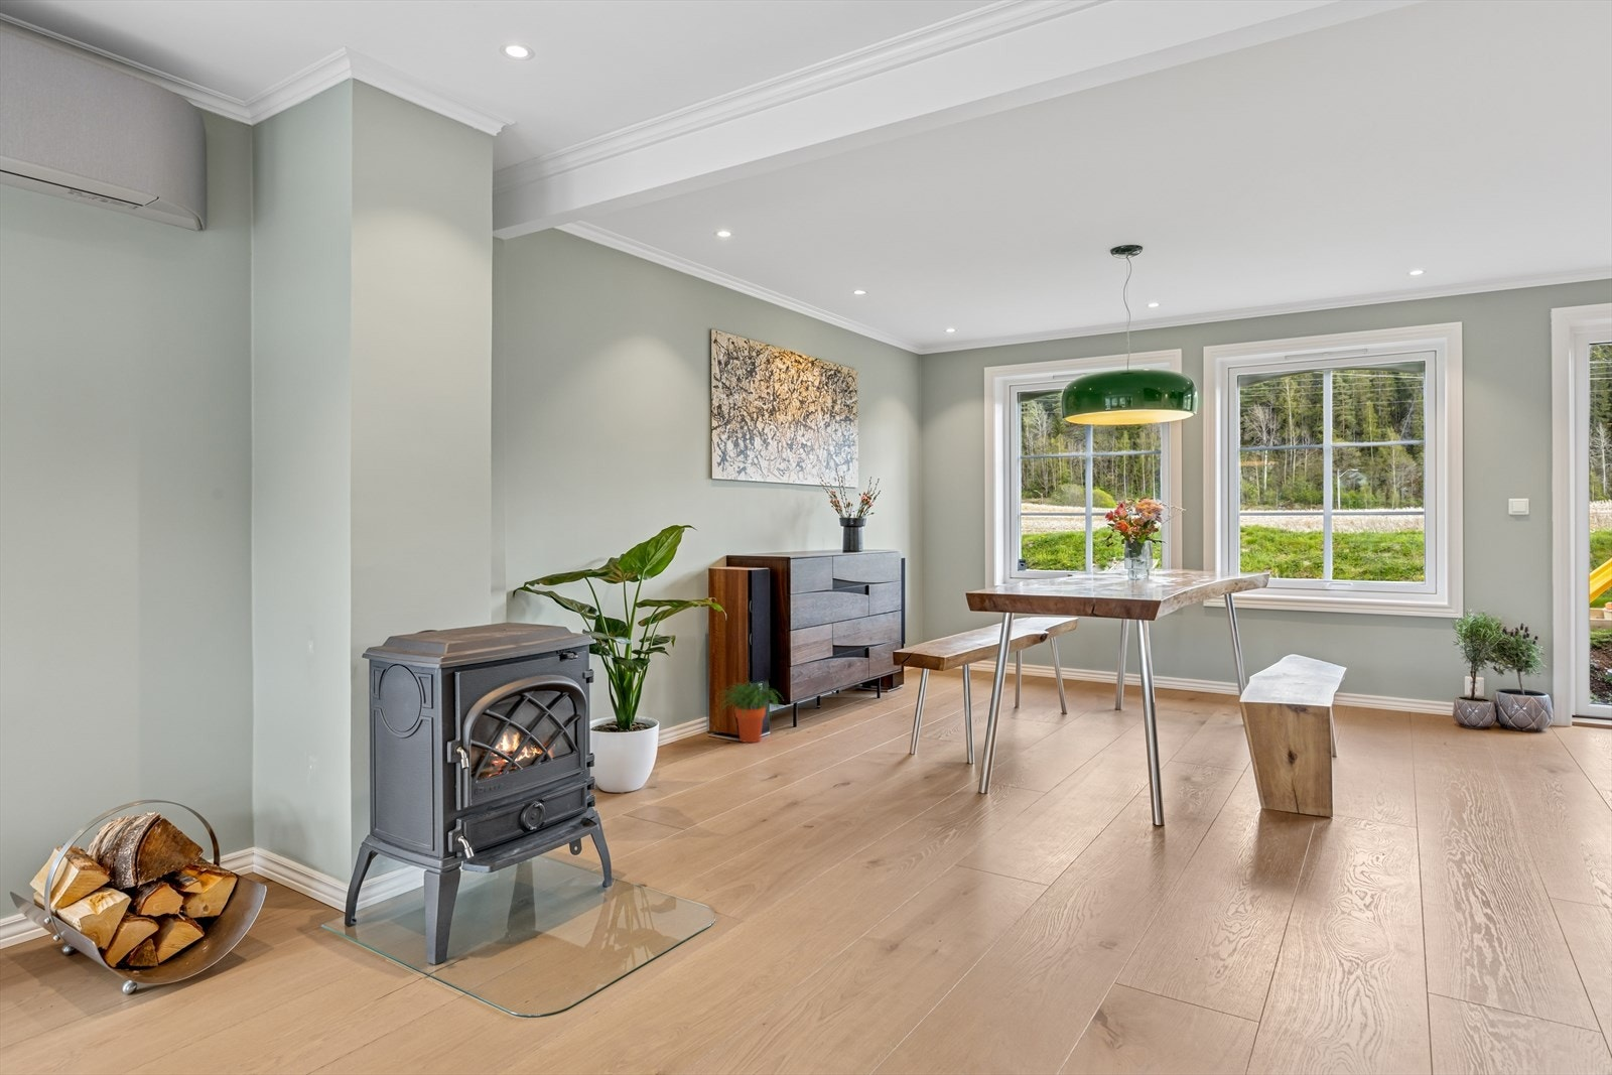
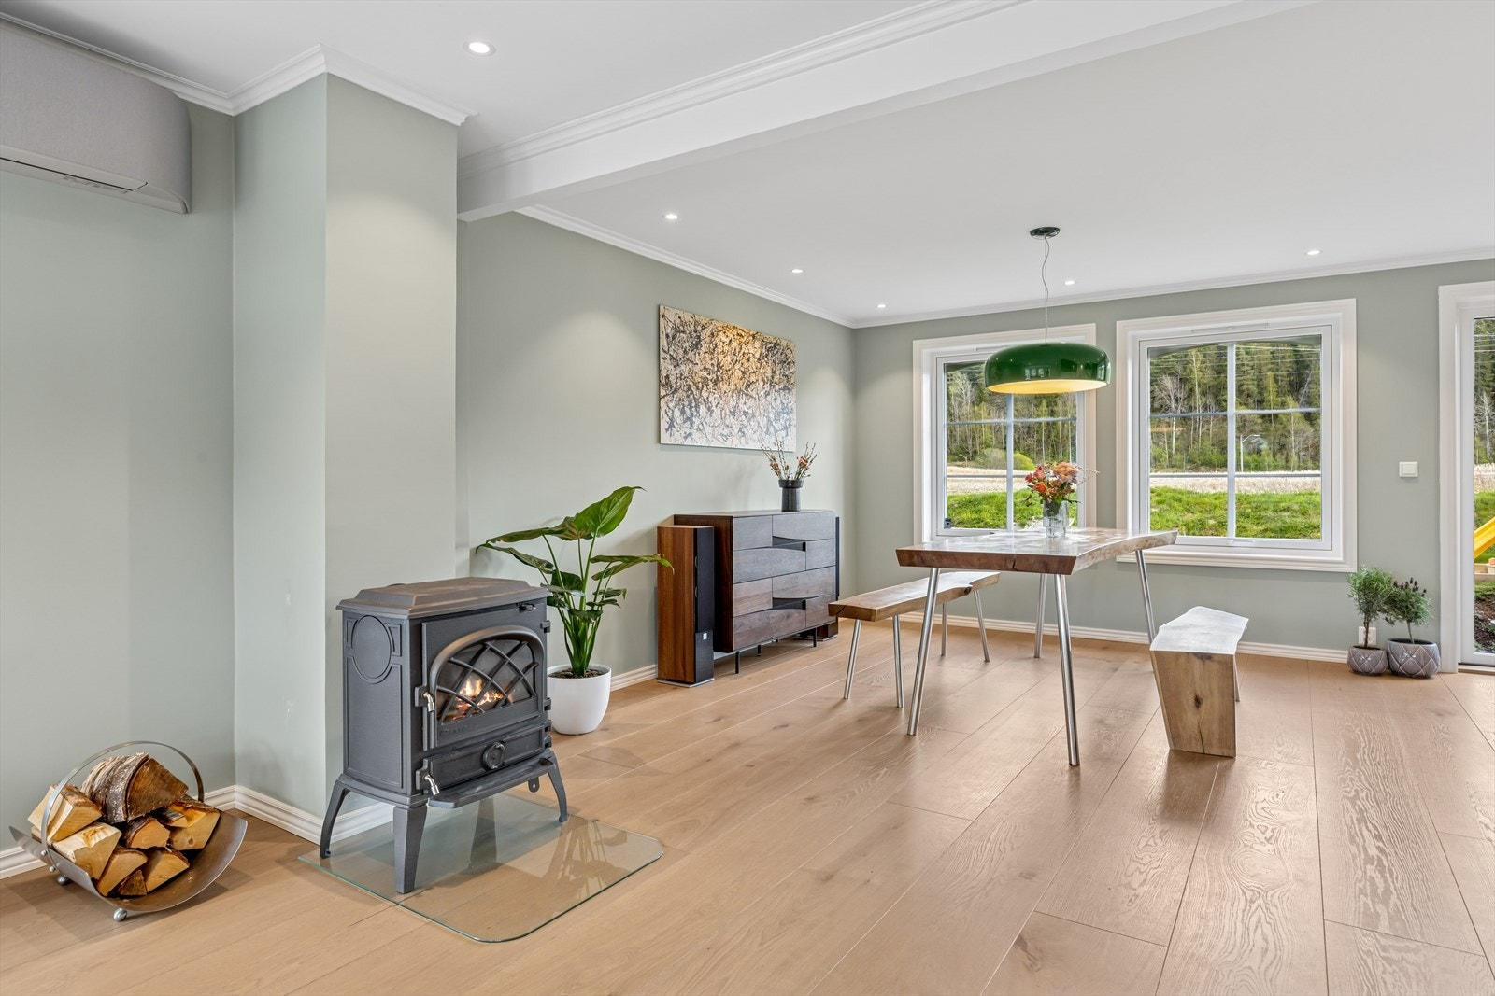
- potted plant [715,680,784,744]
